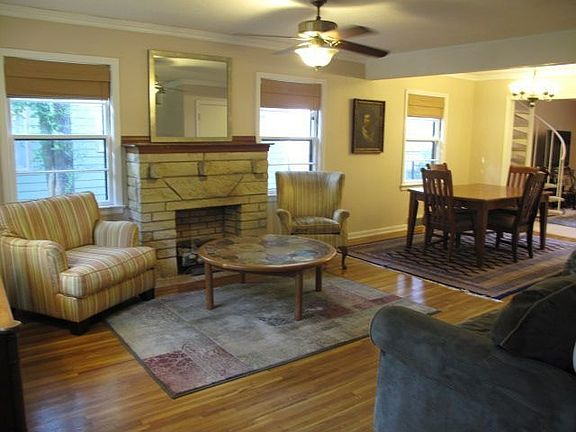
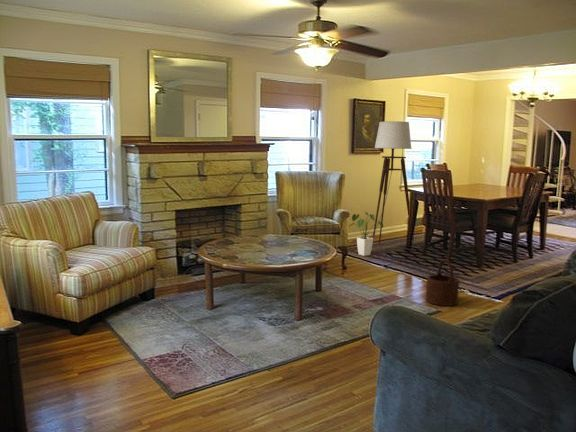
+ house plant [348,210,384,257]
+ wooden bucket [424,258,460,307]
+ floor lamp [349,120,415,246]
